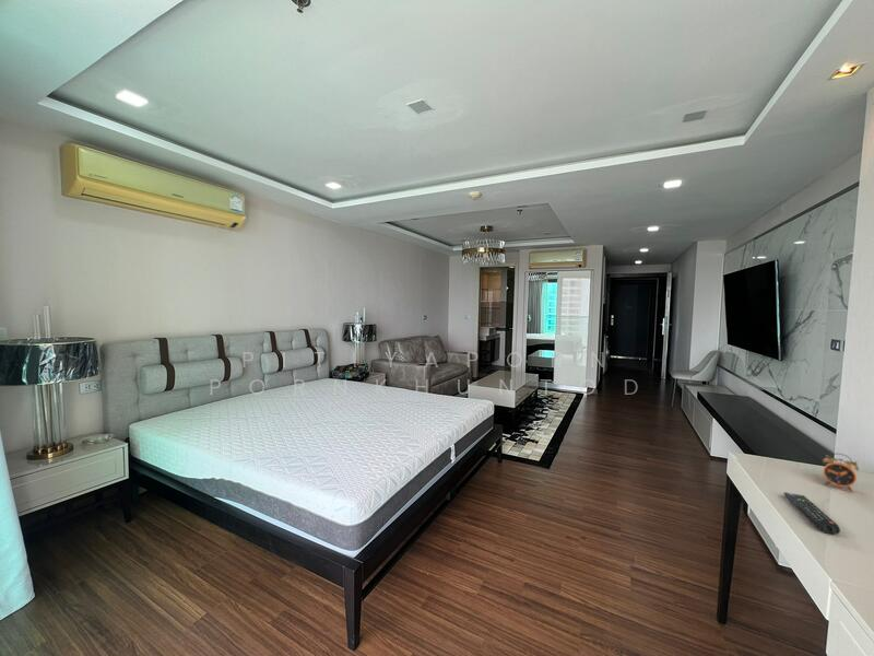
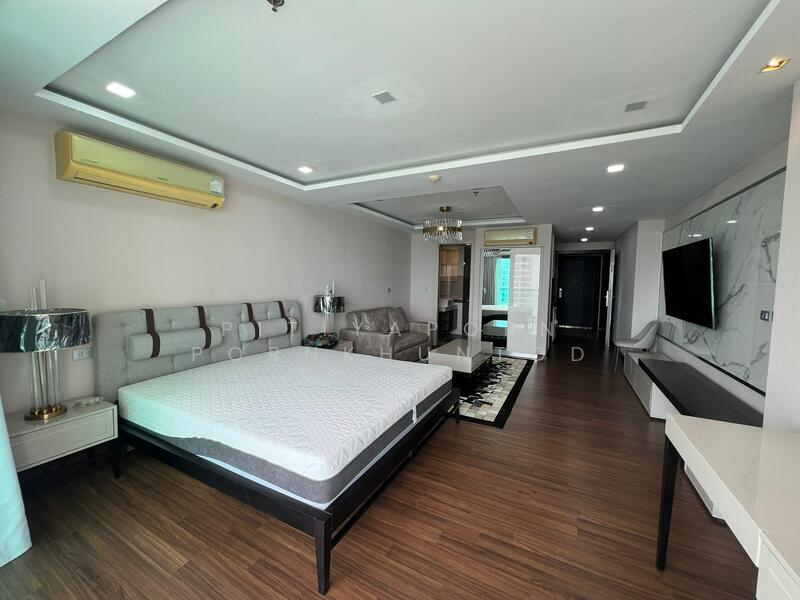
- alarm clock [822,453,860,493]
- remote control [782,491,841,535]
